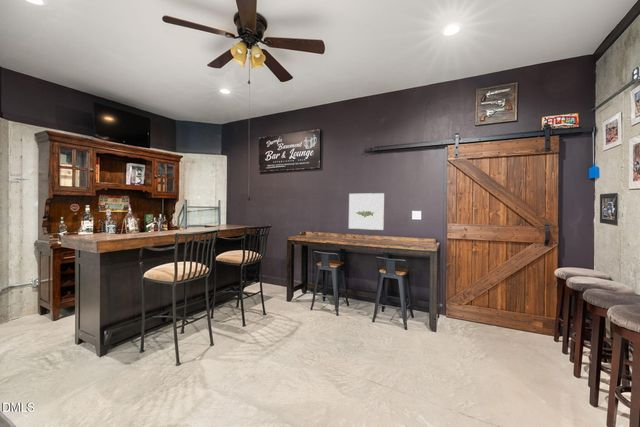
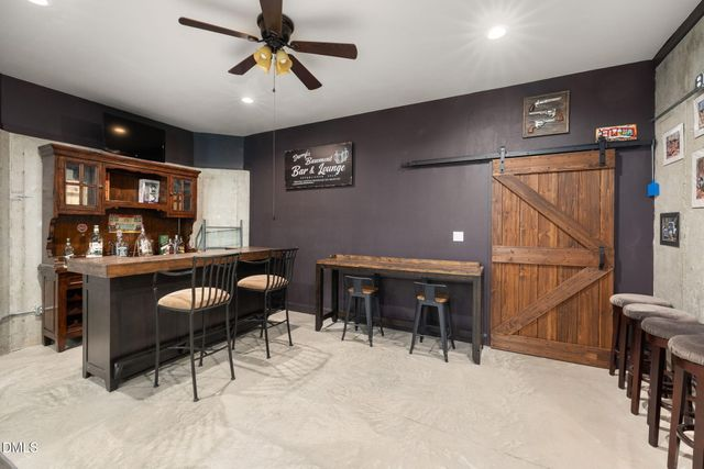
- wall art [348,192,385,231]
